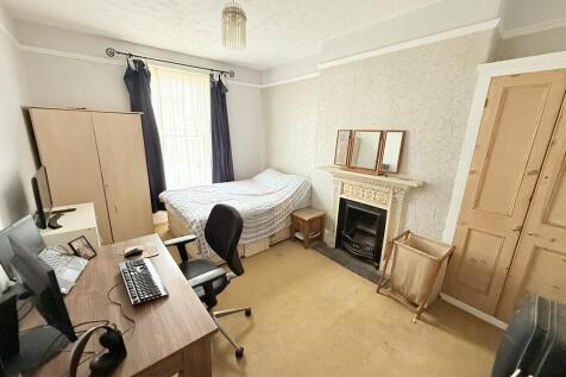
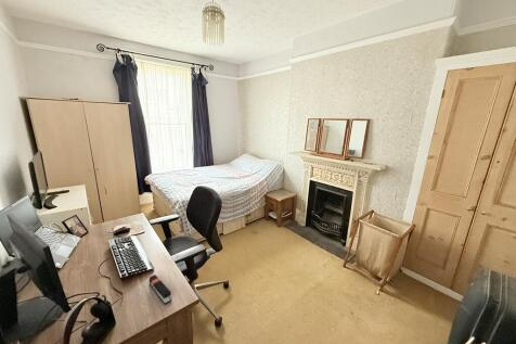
+ stapler [149,273,172,306]
